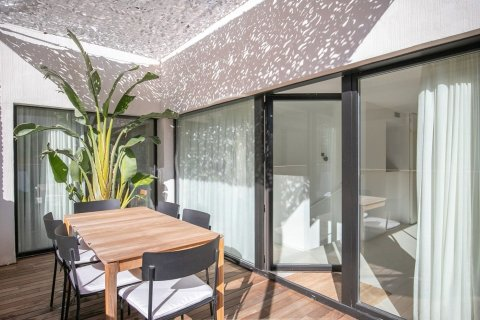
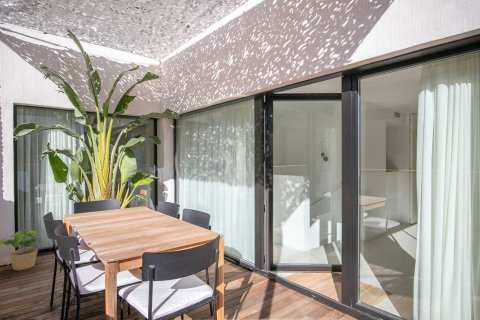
+ potted plant [0,230,41,271]
